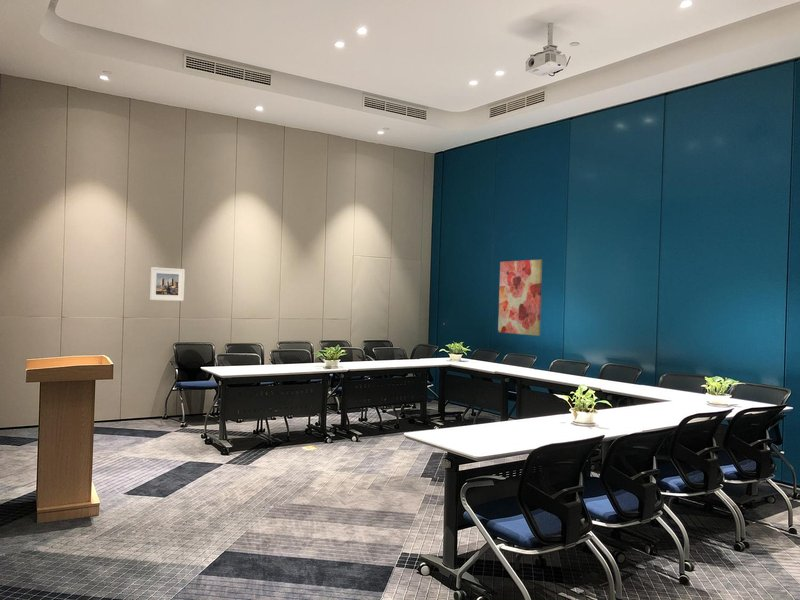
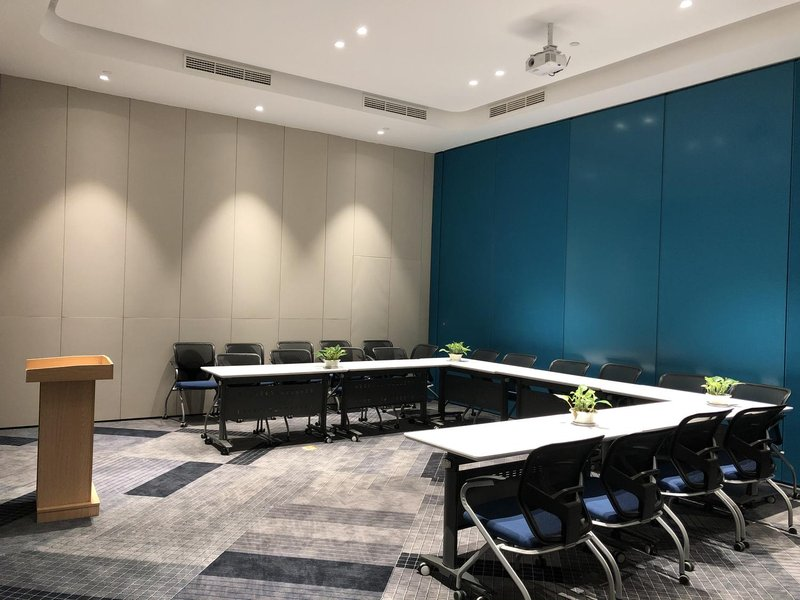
- wall art [497,259,543,337]
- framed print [149,266,186,302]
